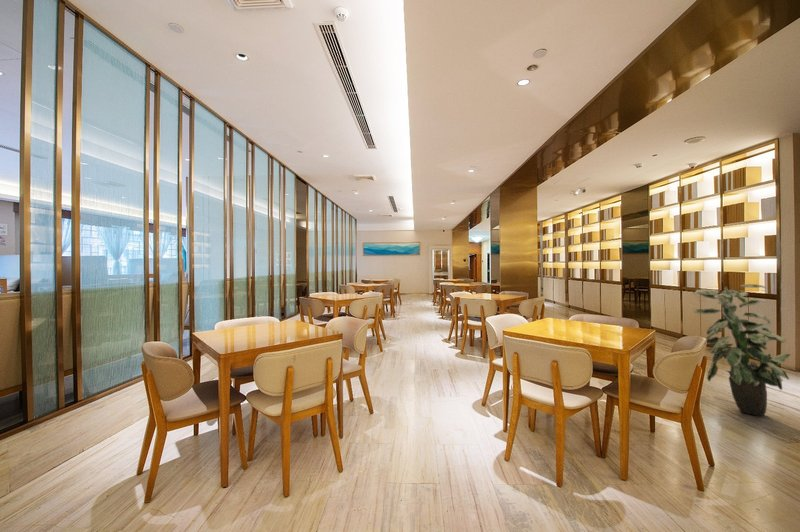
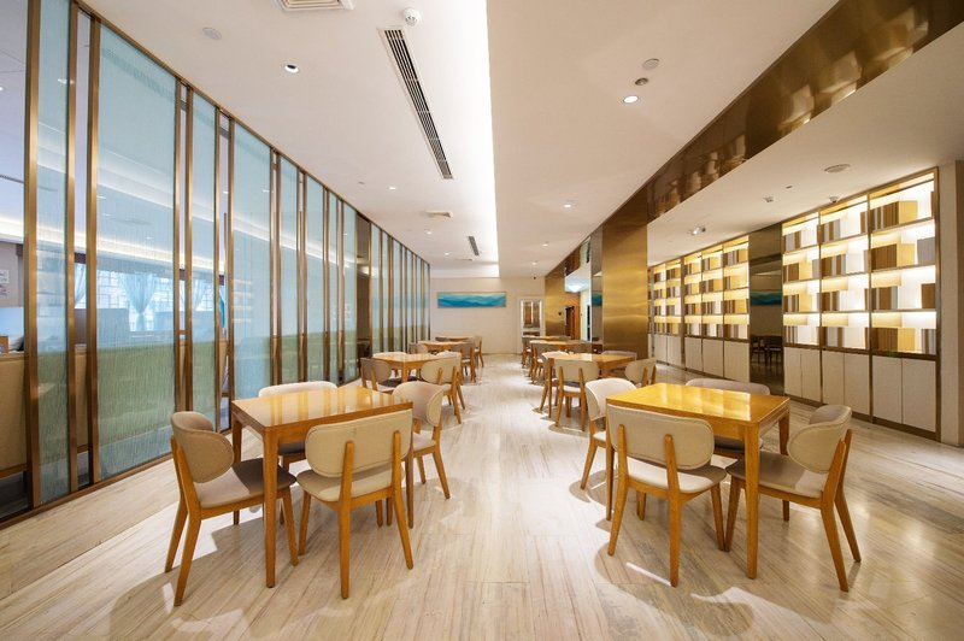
- indoor plant [692,283,791,417]
